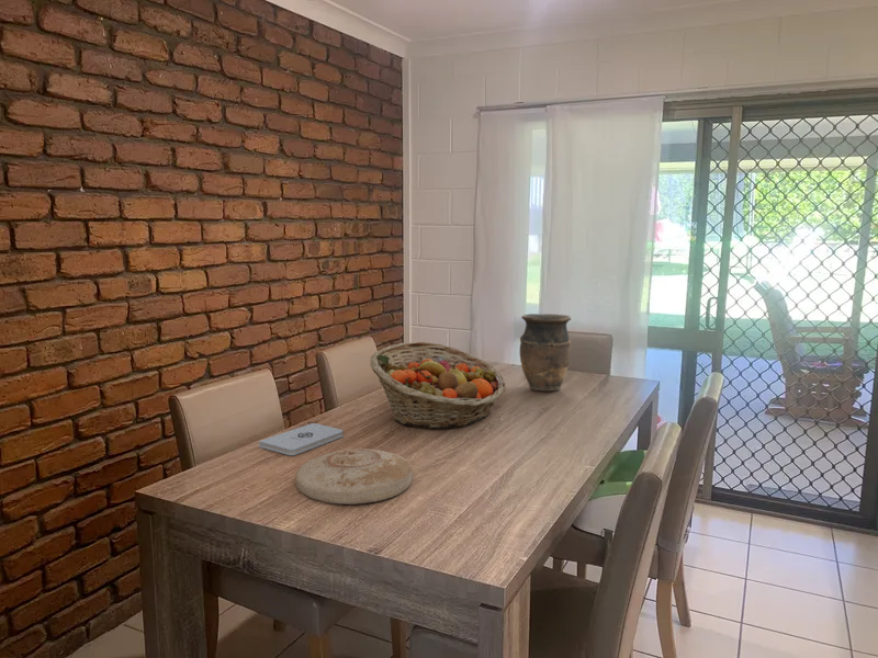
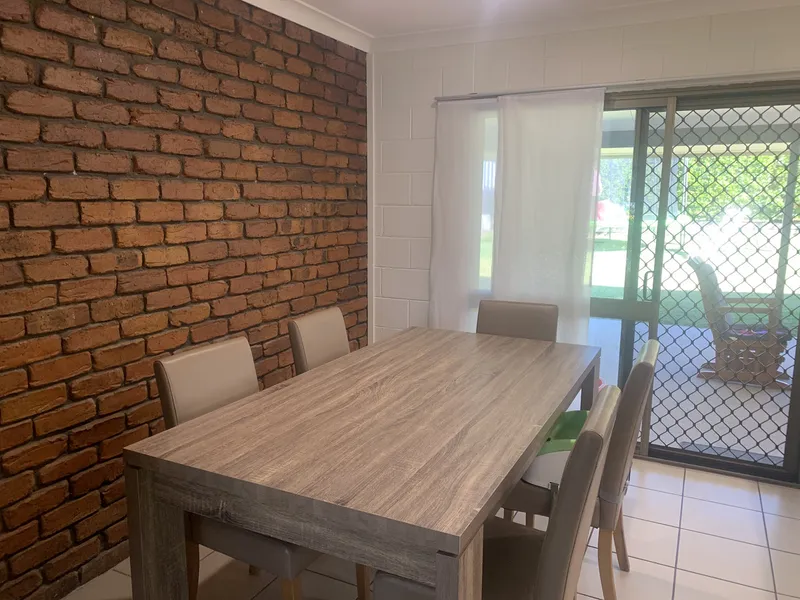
- plate [294,447,414,506]
- notepad [258,422,345,456]
- fruit basket [369,341,507,430]
- vase [519,313,572,392]
